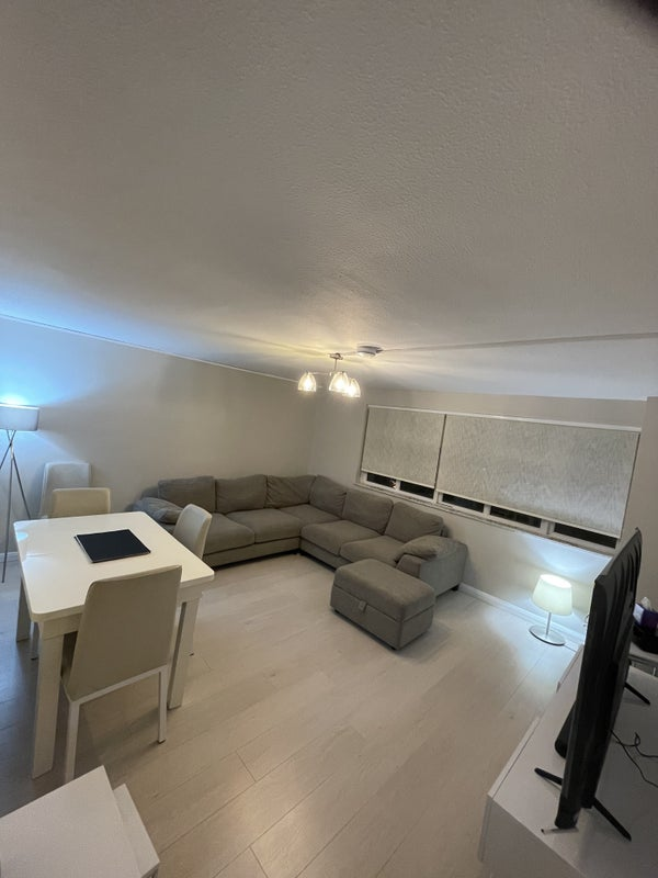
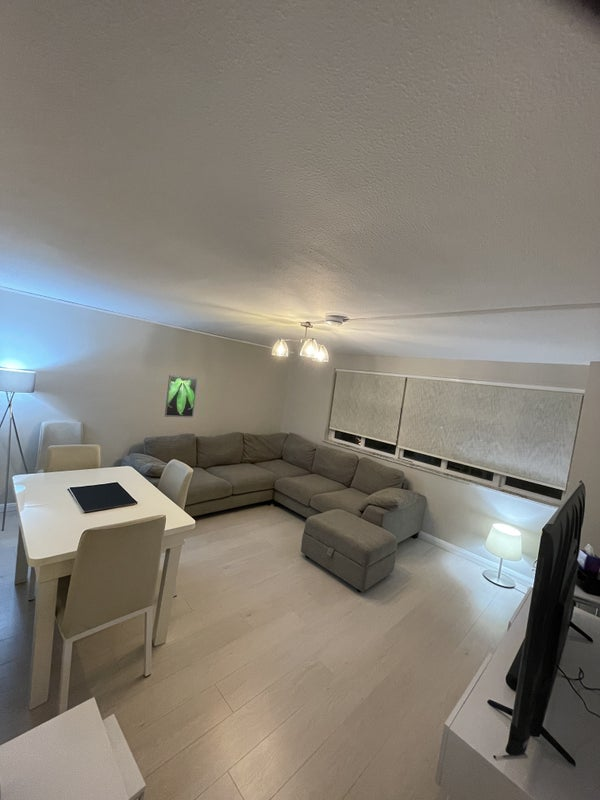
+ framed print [164,374,198,418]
